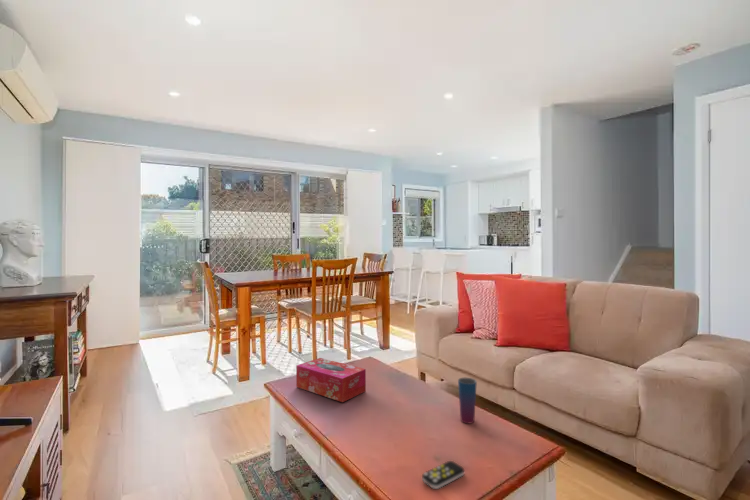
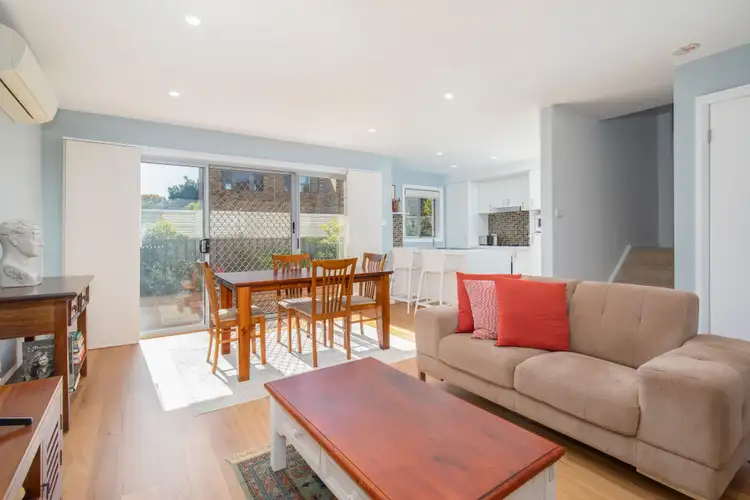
- tissue box [295,357,367,403]
- cup [457,377,478,424]
- remote control [421,460,465,490]
